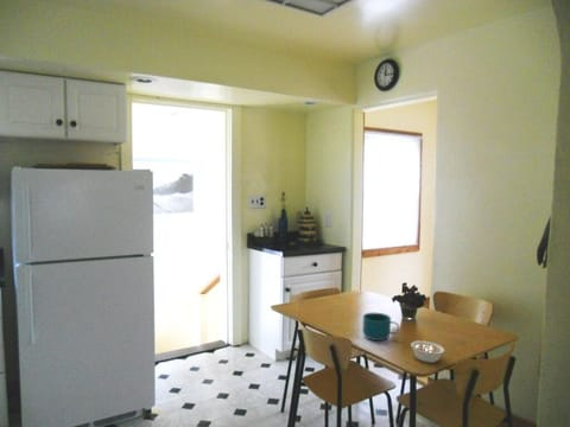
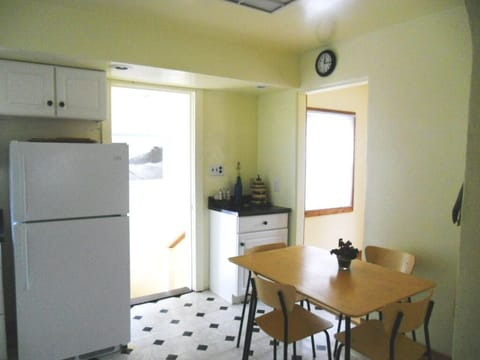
- cup [361,312,400,342]
- legume [410,339,445,364]
